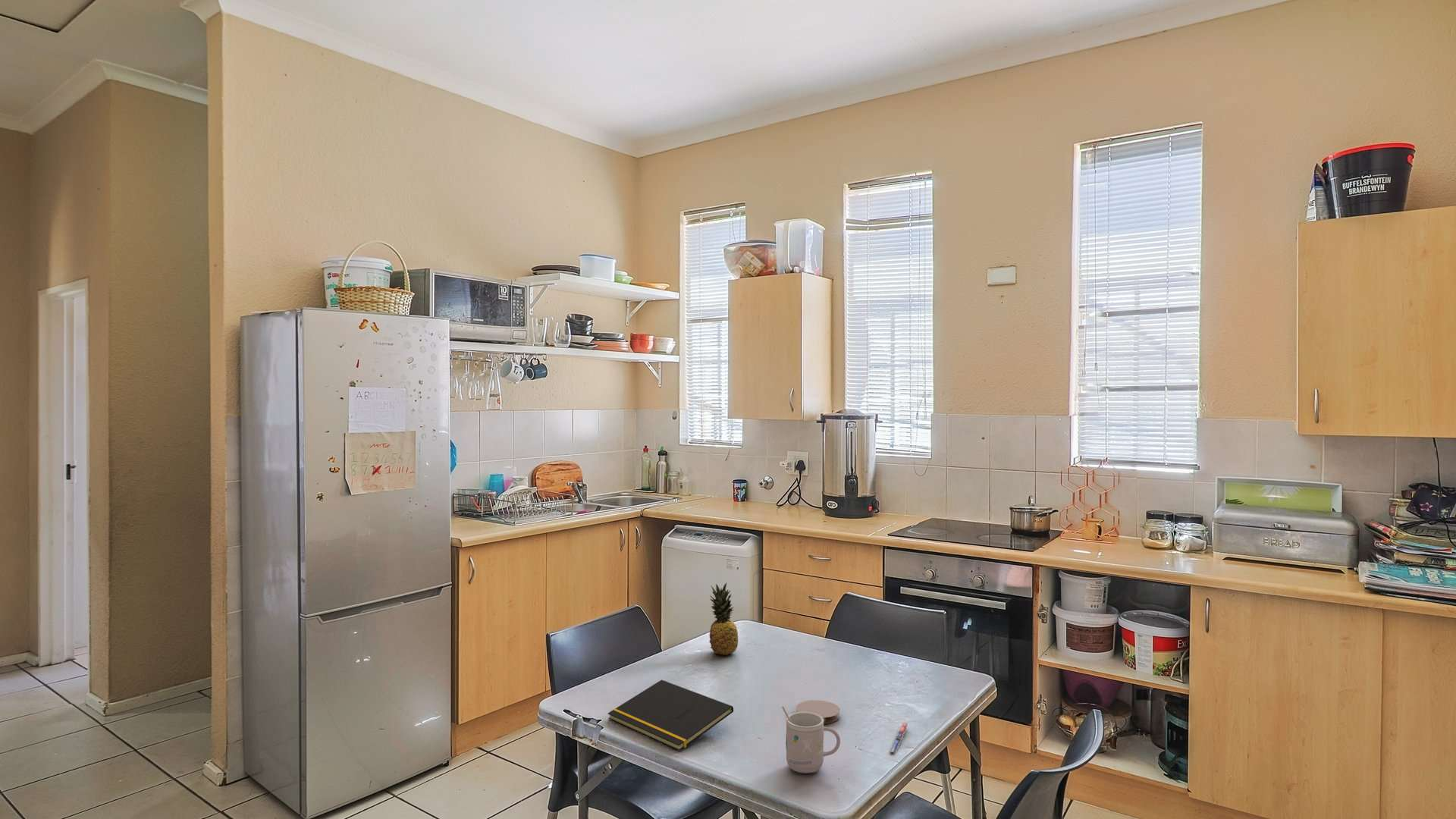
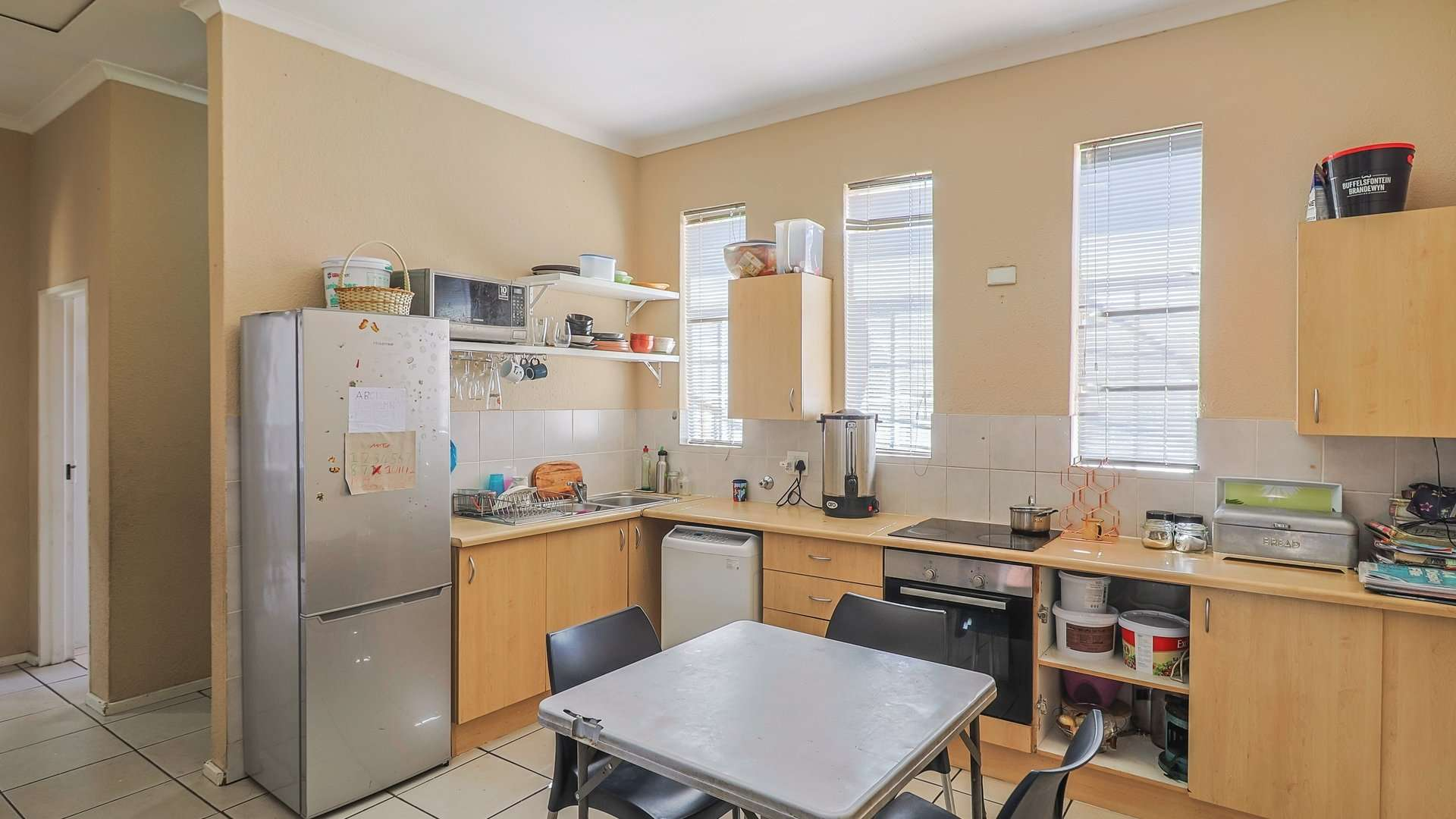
- coaster [795,699,841,724]
- pen [888,721,909,754]
- mug [781,706,841,774]
- fruit [708,582,739,656]
- notepad [607,679,734,752]
